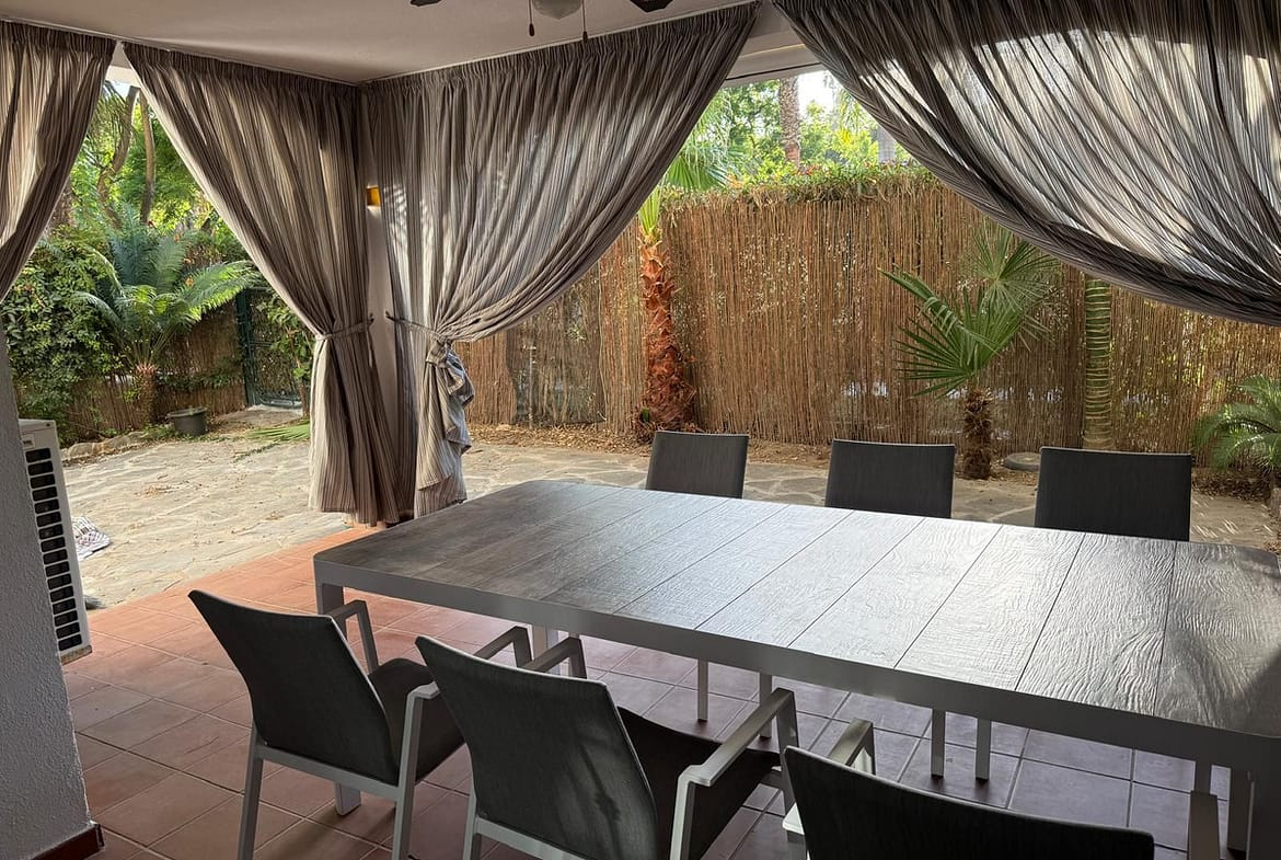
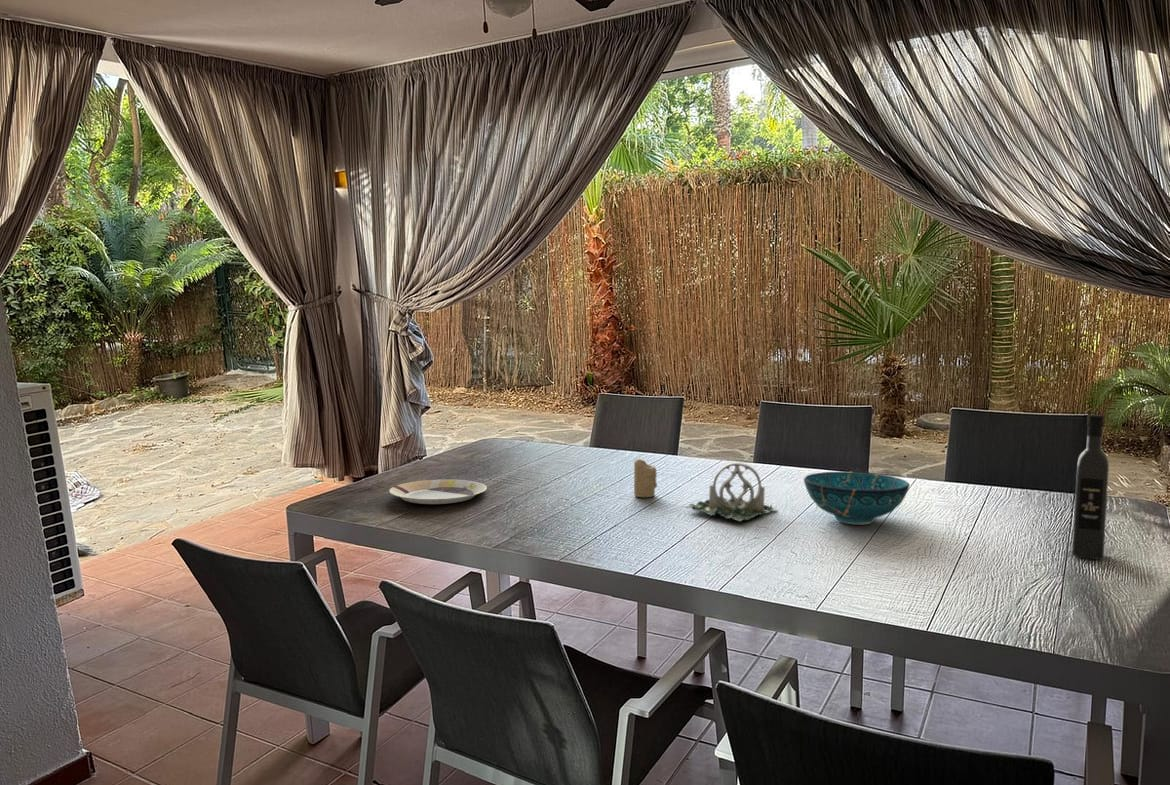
+ plate [388,478,488,505]
+ wine bottle [1071,414,1110,561]
+ plant pot [685,461,778,522]
+ decorative bowl [803,471,911,525]
+ candle [633,459,658,498]
